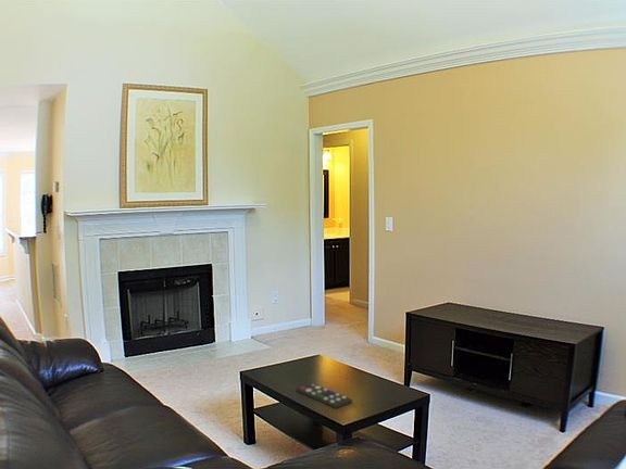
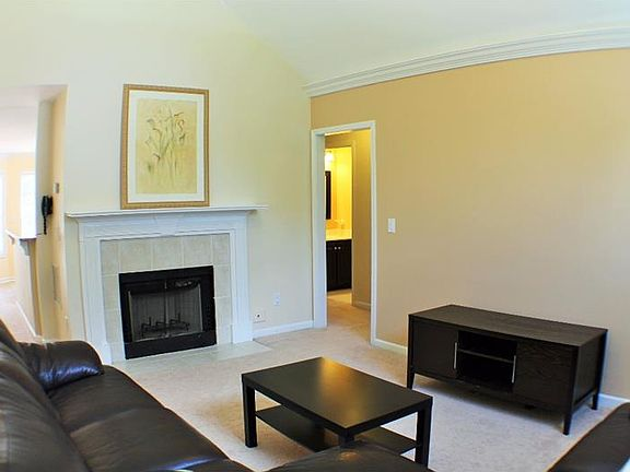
- remote control [295,382,353,409]
